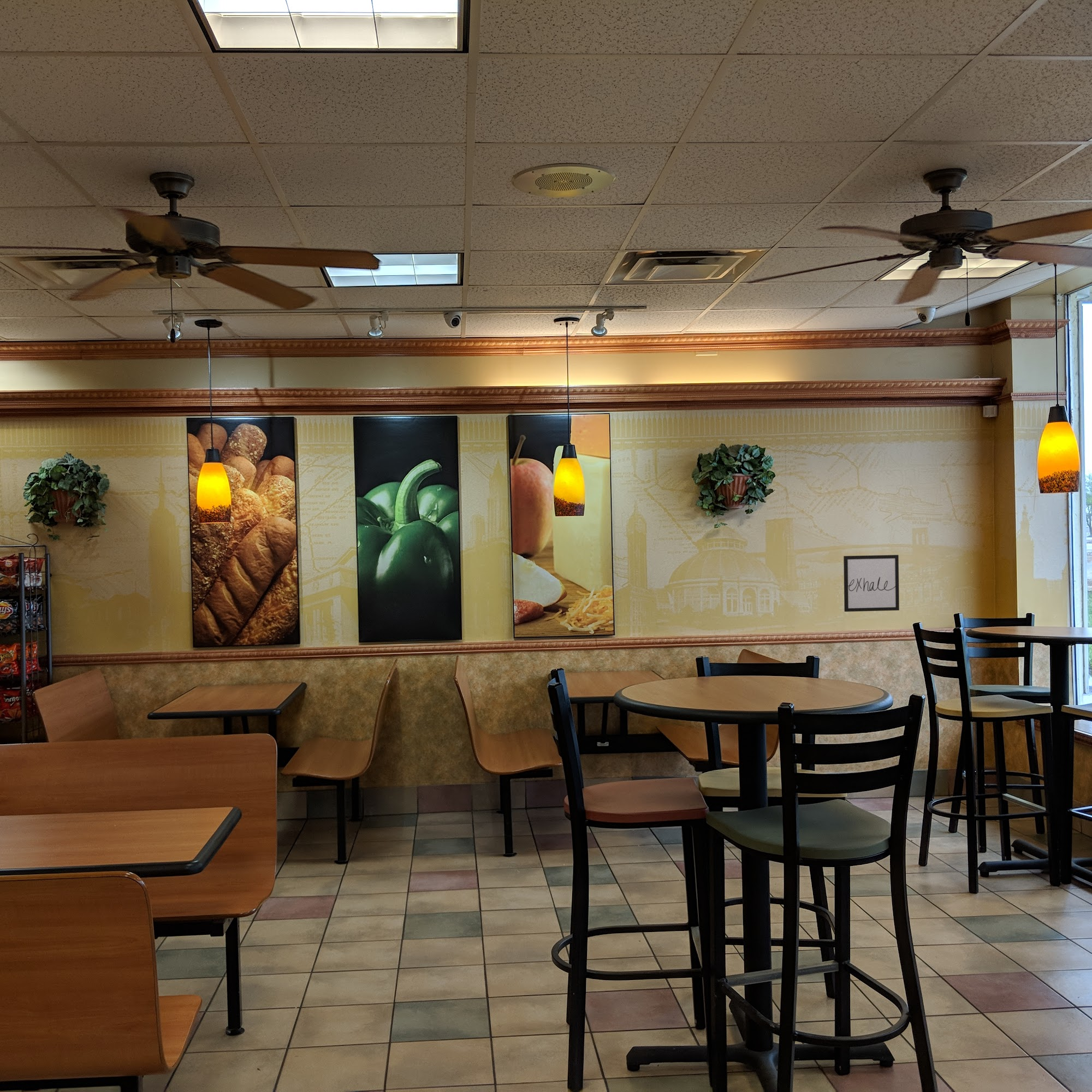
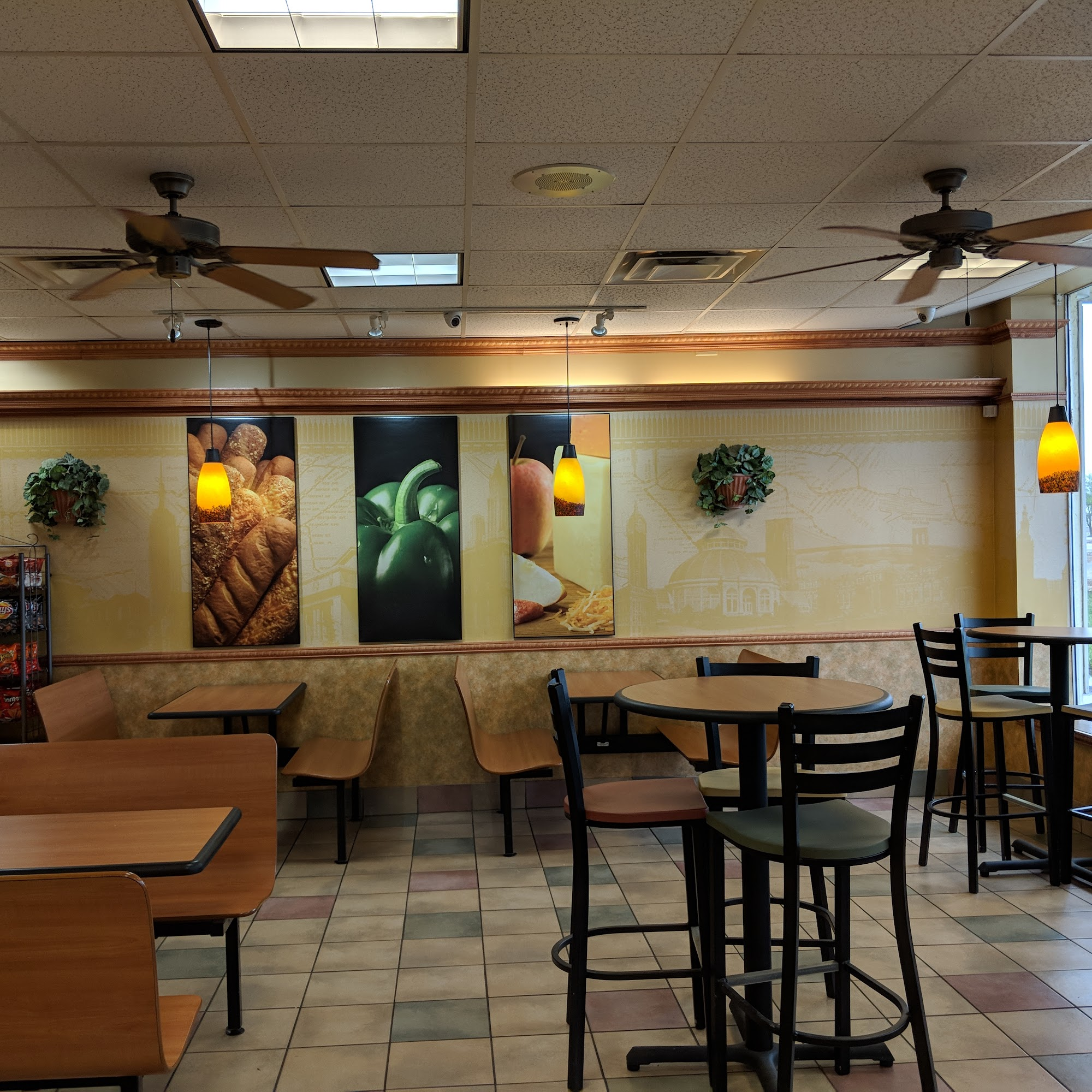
- wall art [843,554,900,612]
